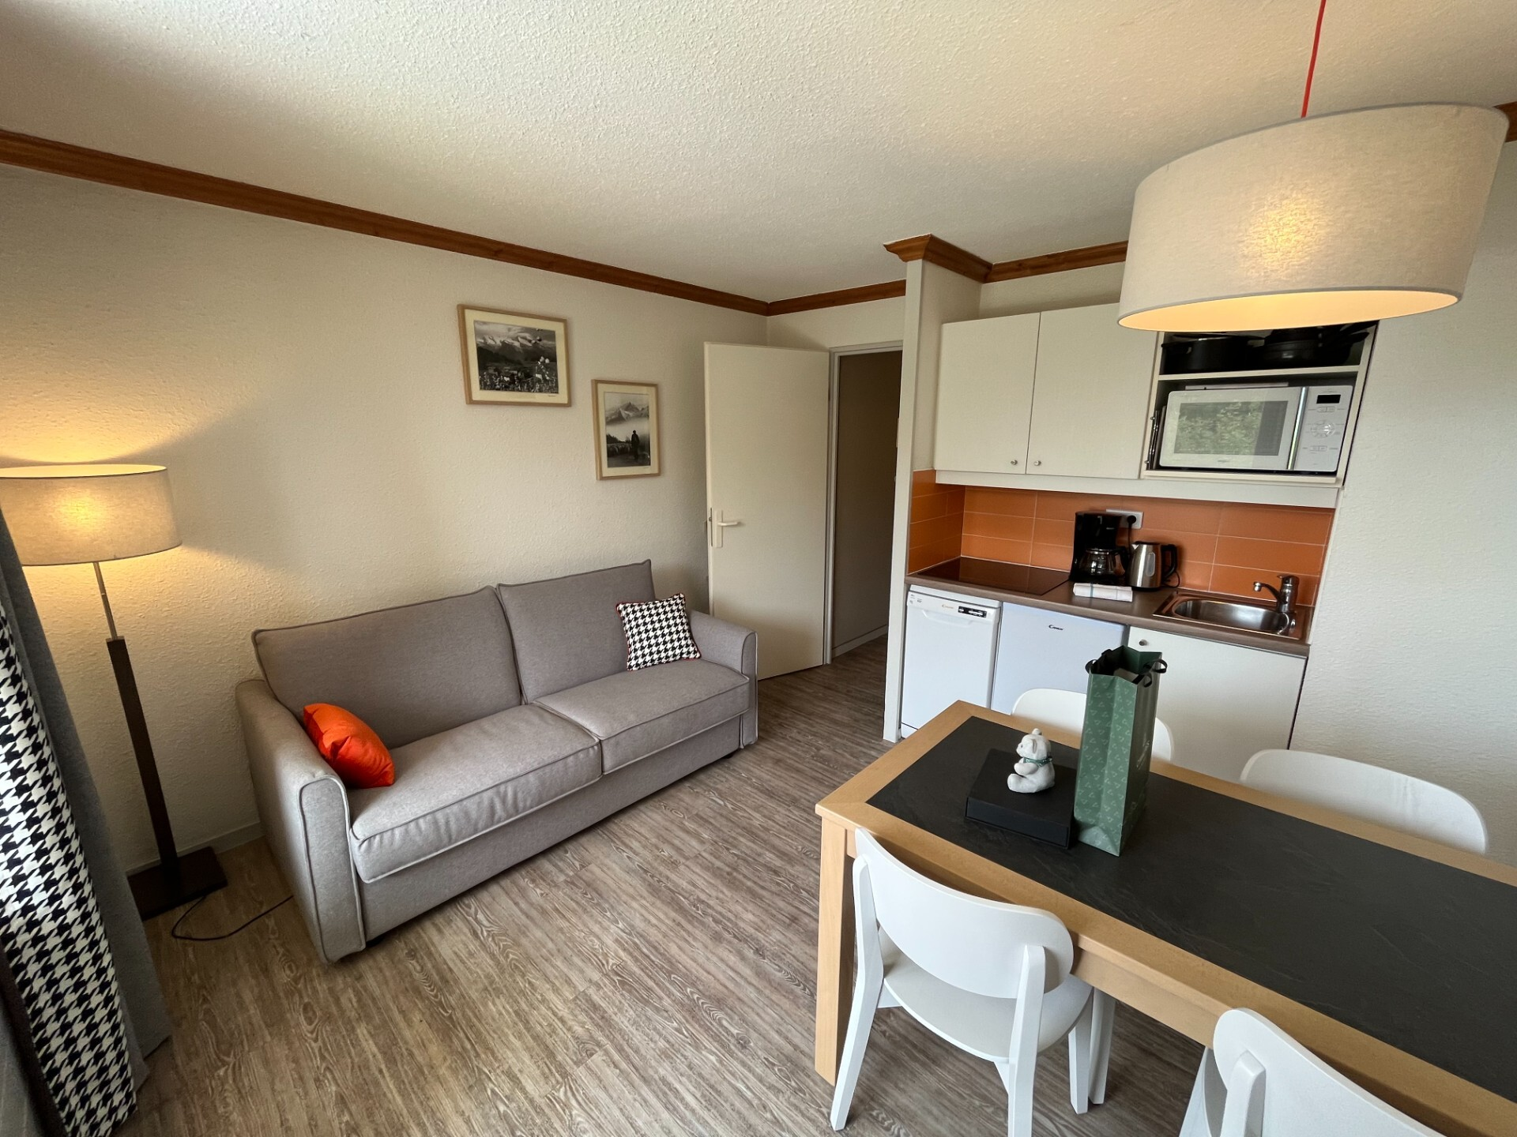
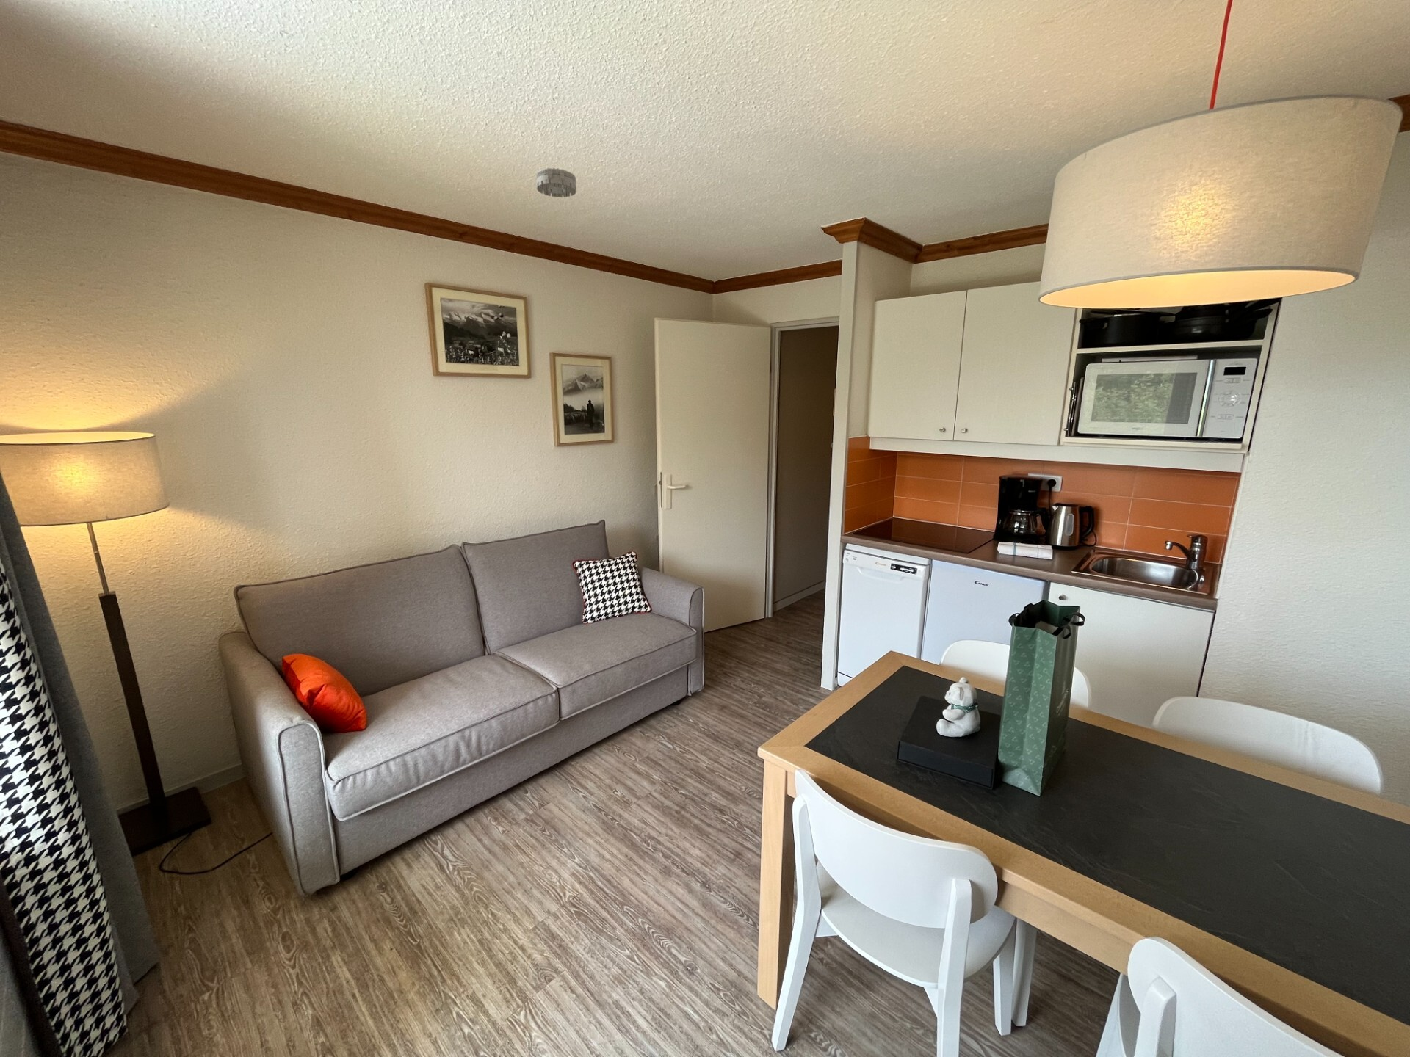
+ smoke detector [535,168,577,198]
